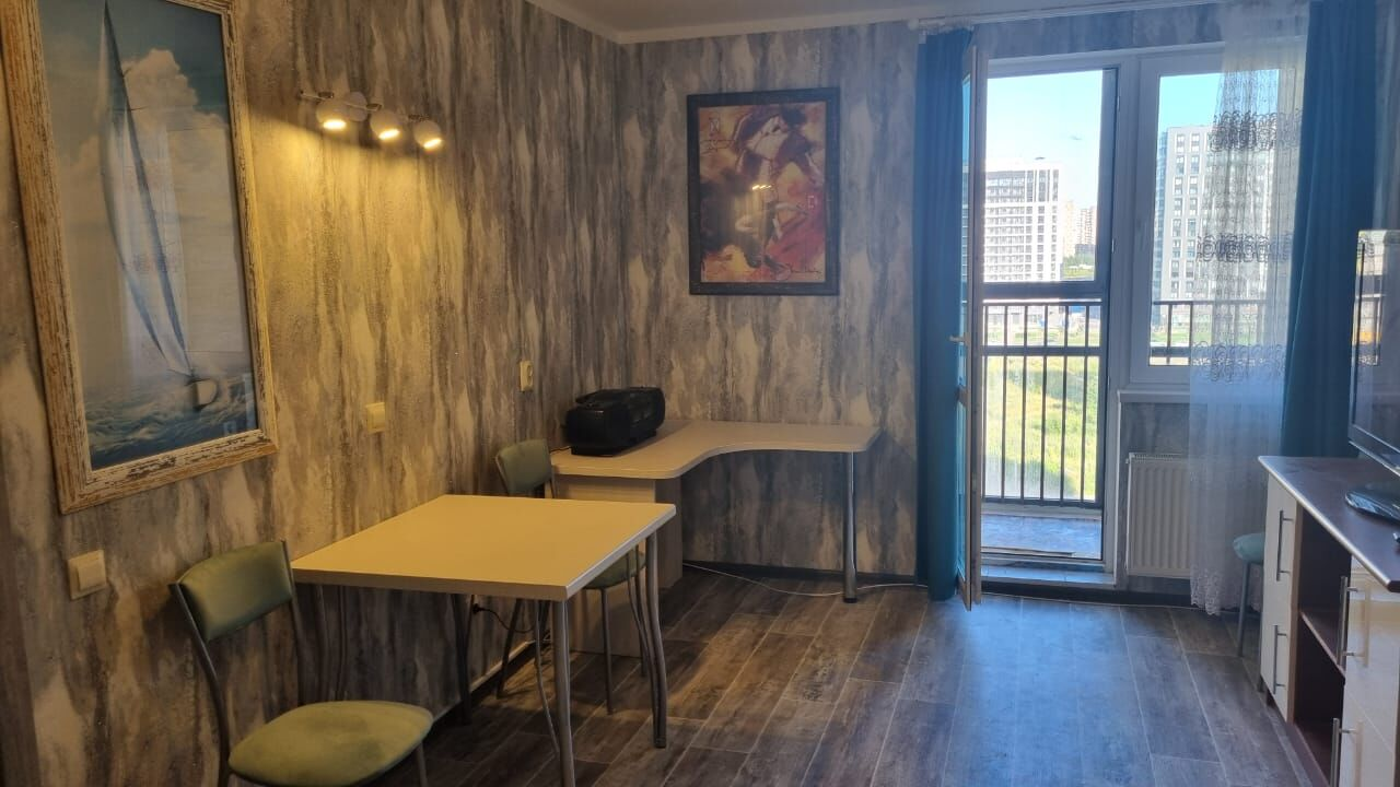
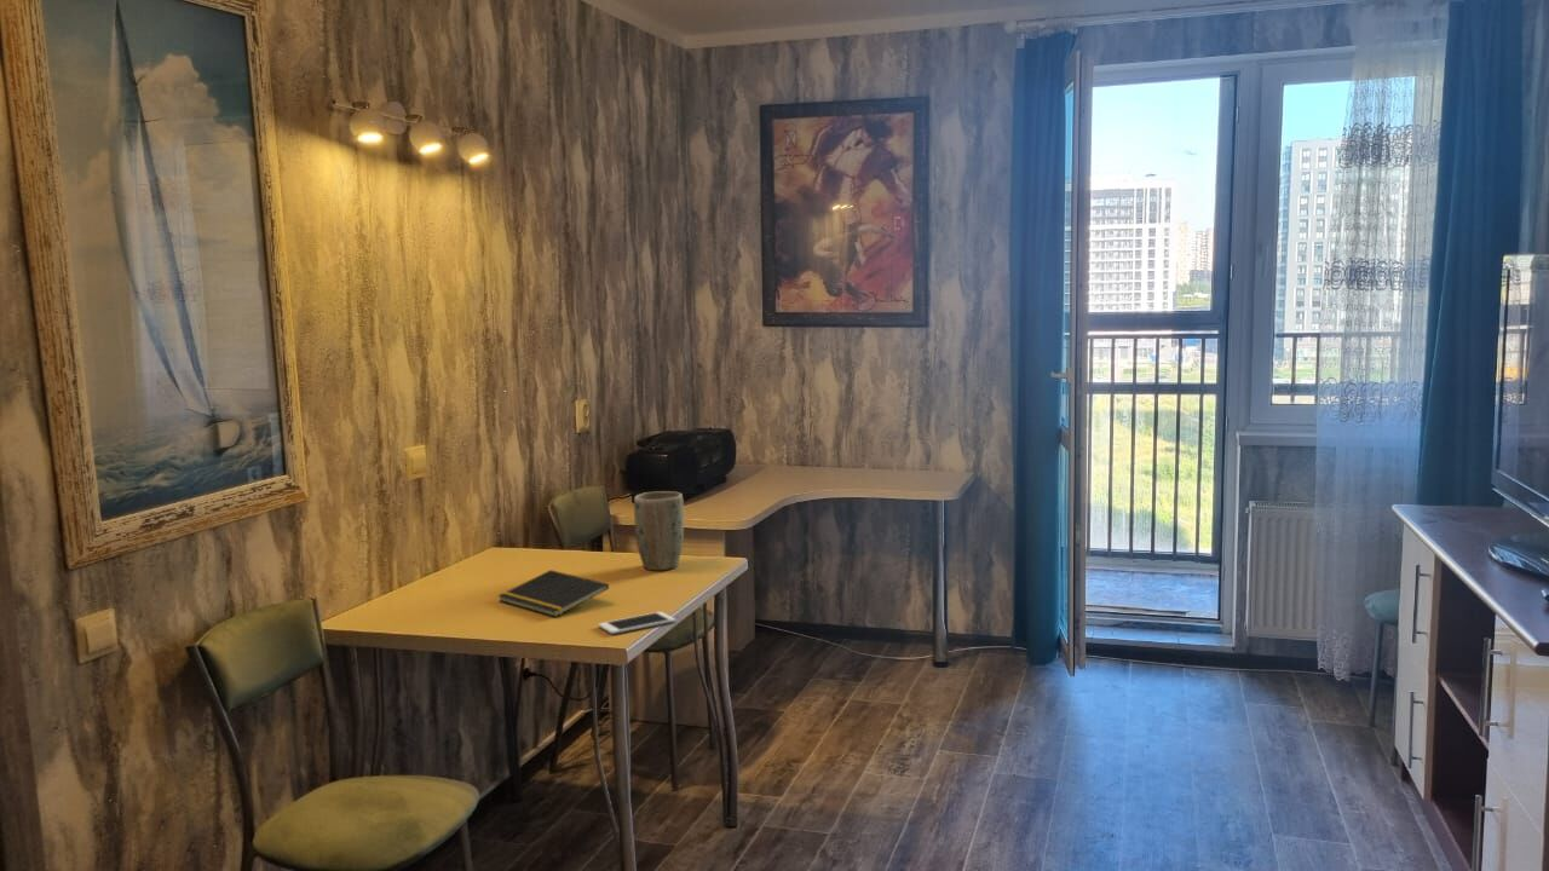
+ plant pot [633,490,685,571]
+ notepad [497,569,610,618]
+ cell phone [597,611,676,635]
